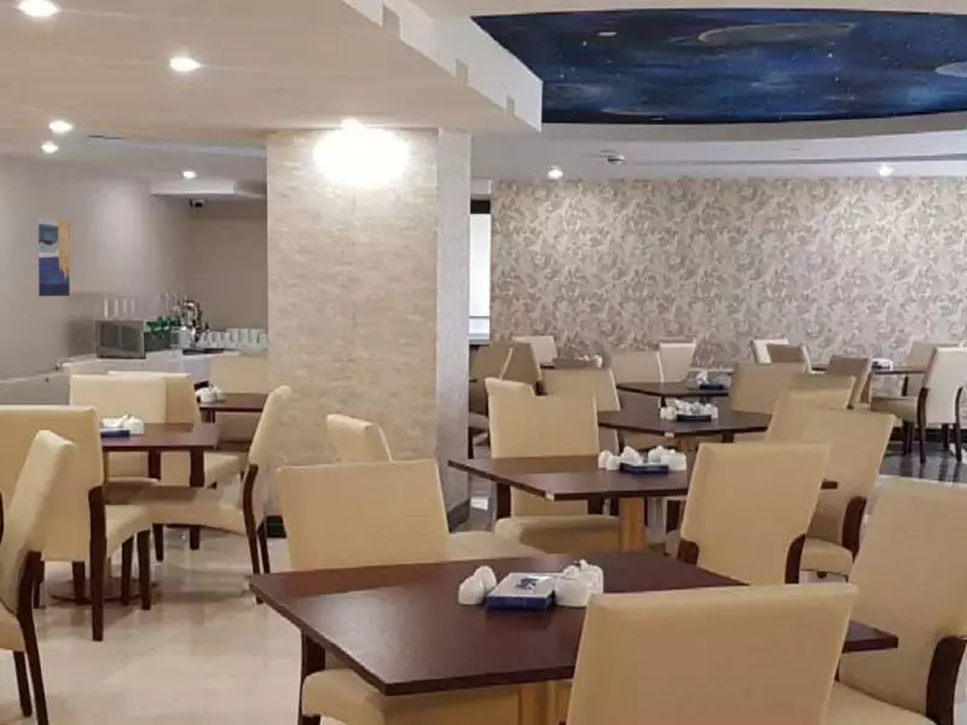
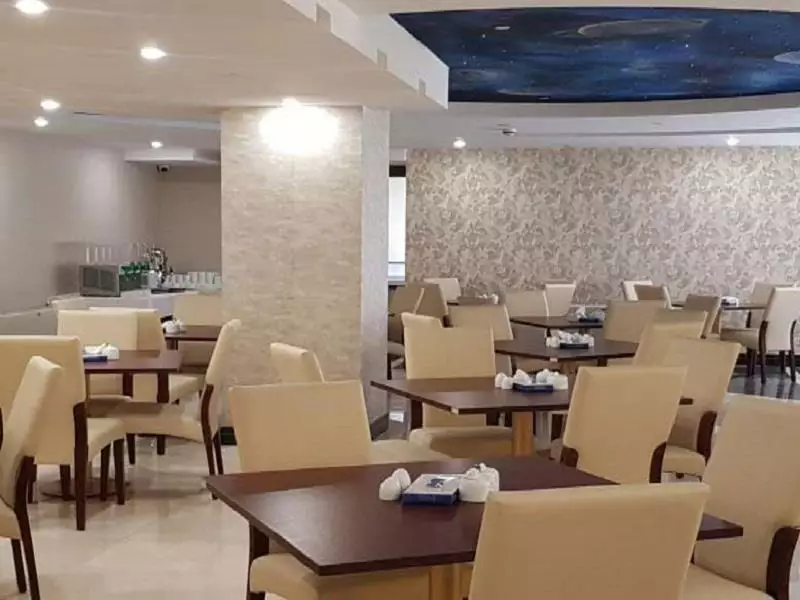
- wall art [37,216,71,297]
